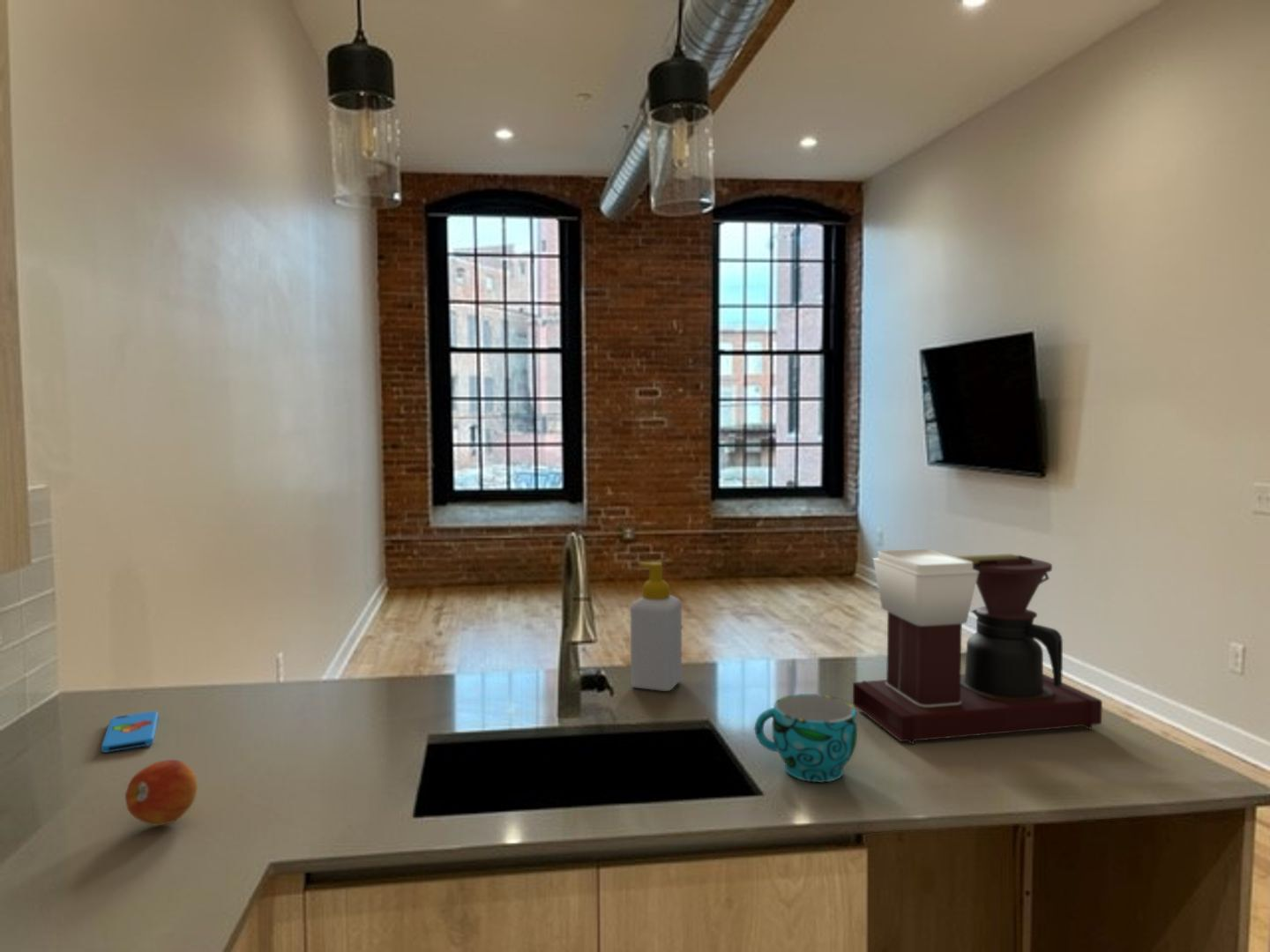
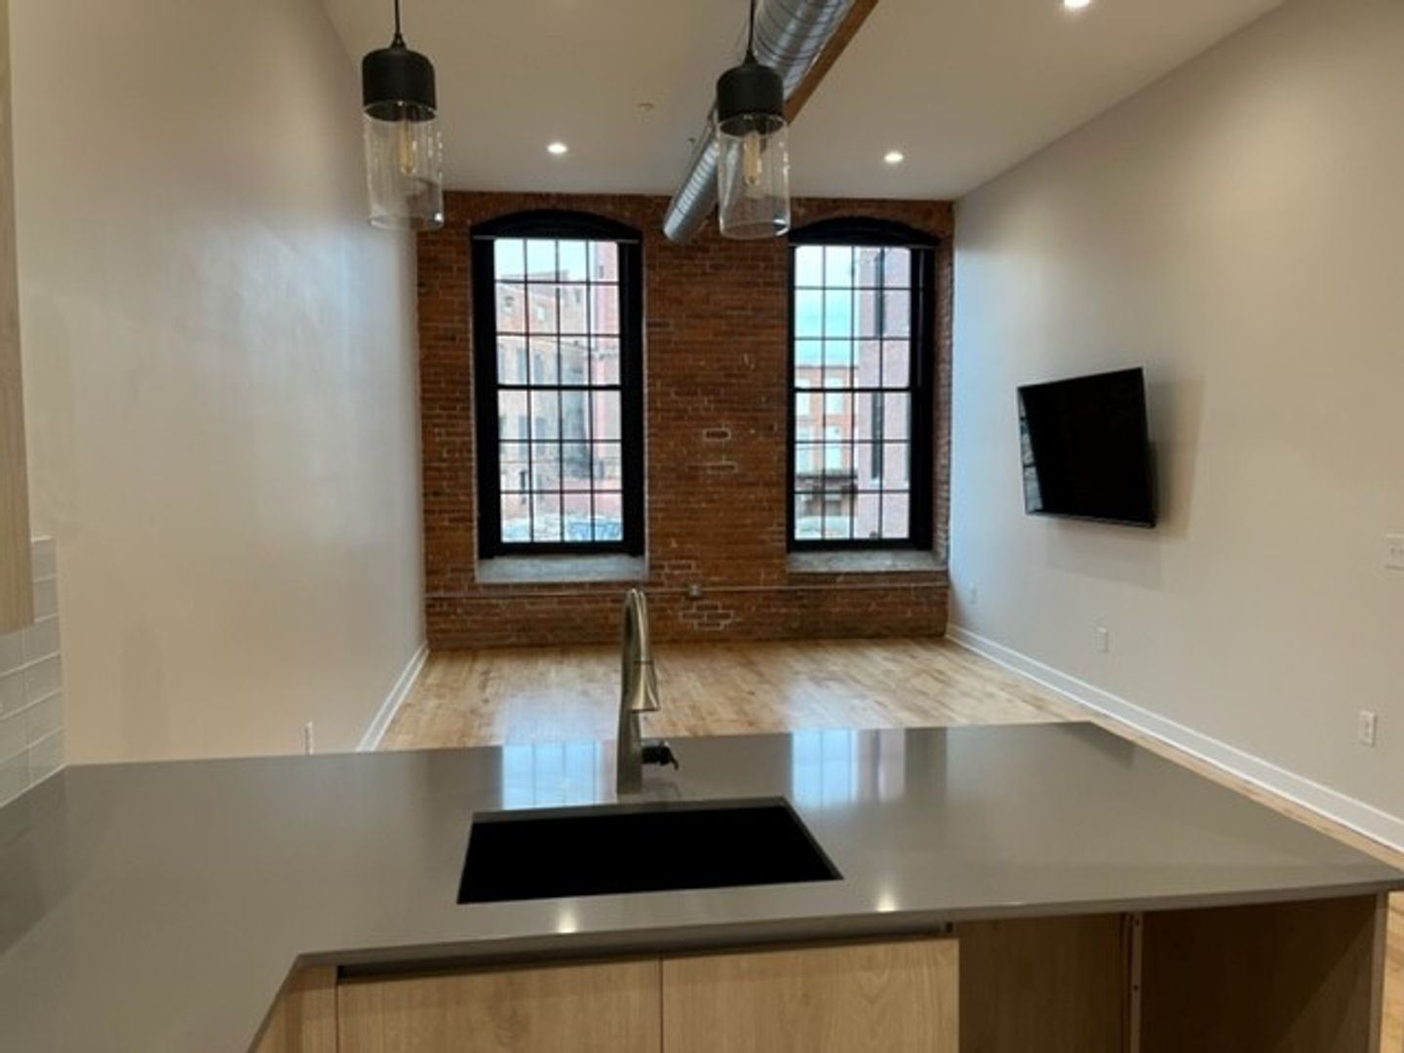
- cup [754,693,858,783]
- coffee maker [852,548,1103,746]
- smartphone [101,710,160,753]
- soap bottle [630,562,683,692]
- fruit [124,759,198,826]
